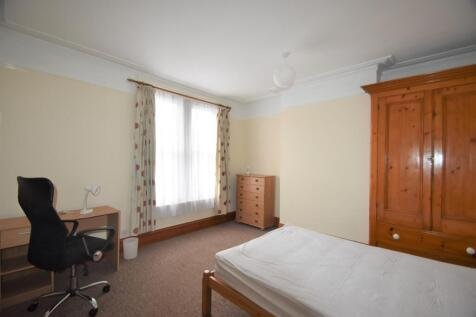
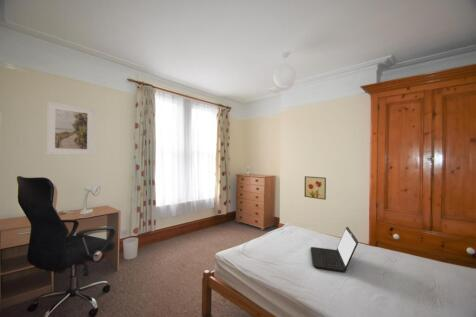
+ laptop [310,226,359,273]
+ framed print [45,101,95,156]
+ wall art [303,175,327,201]
